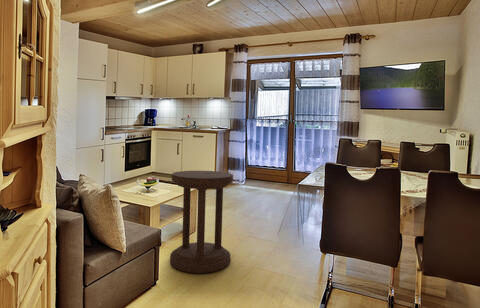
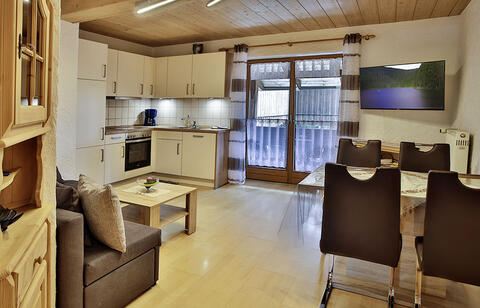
- side table [169,170,234,274]
